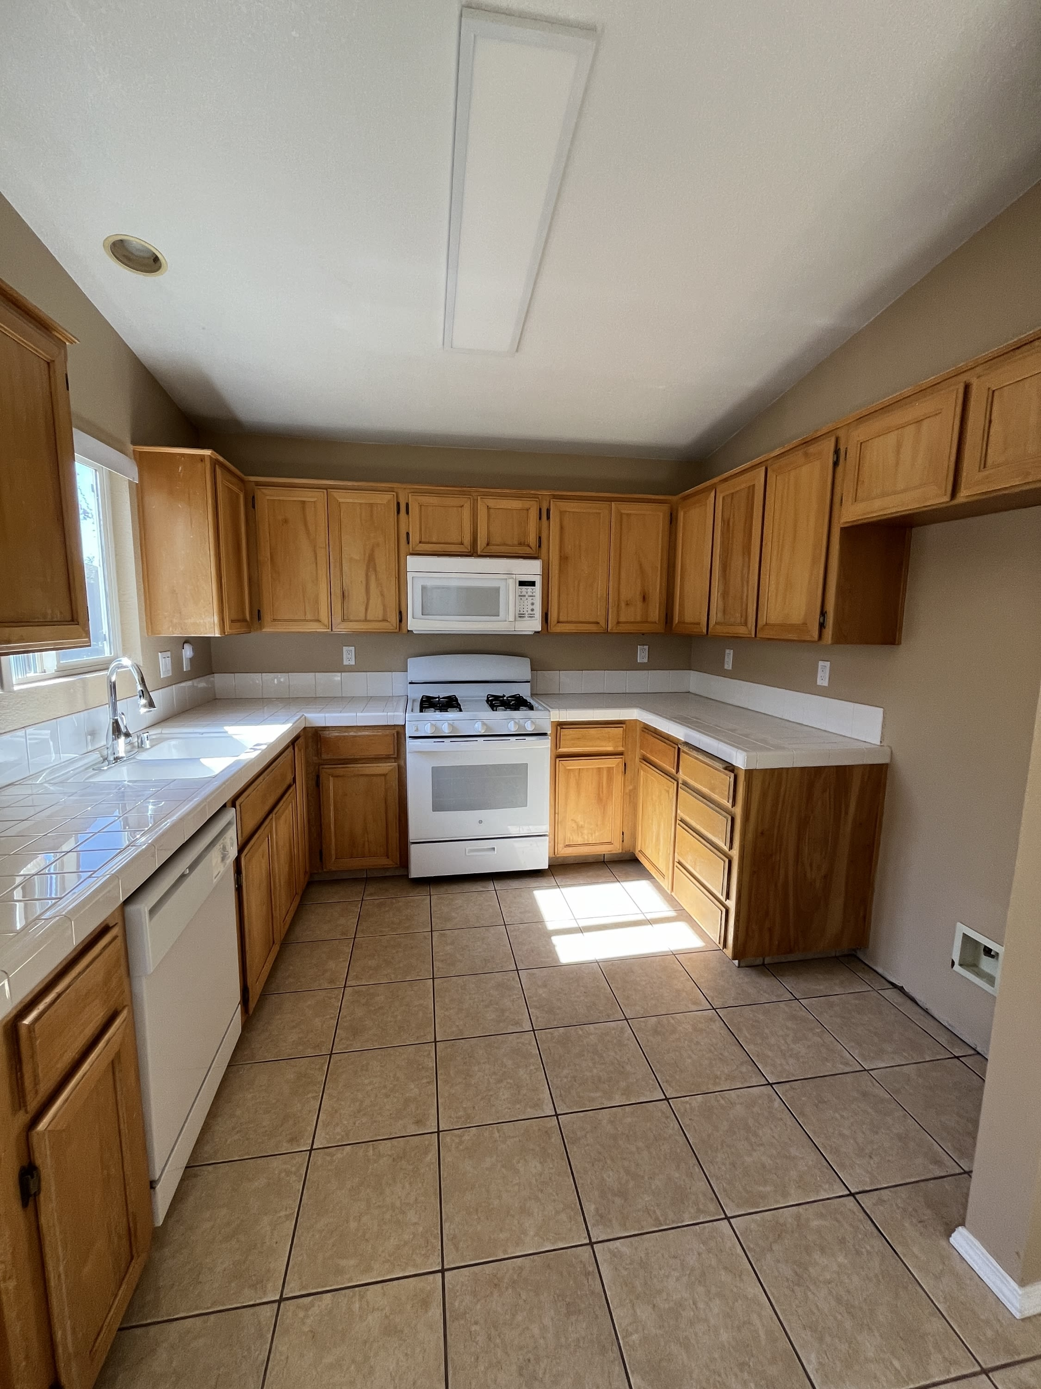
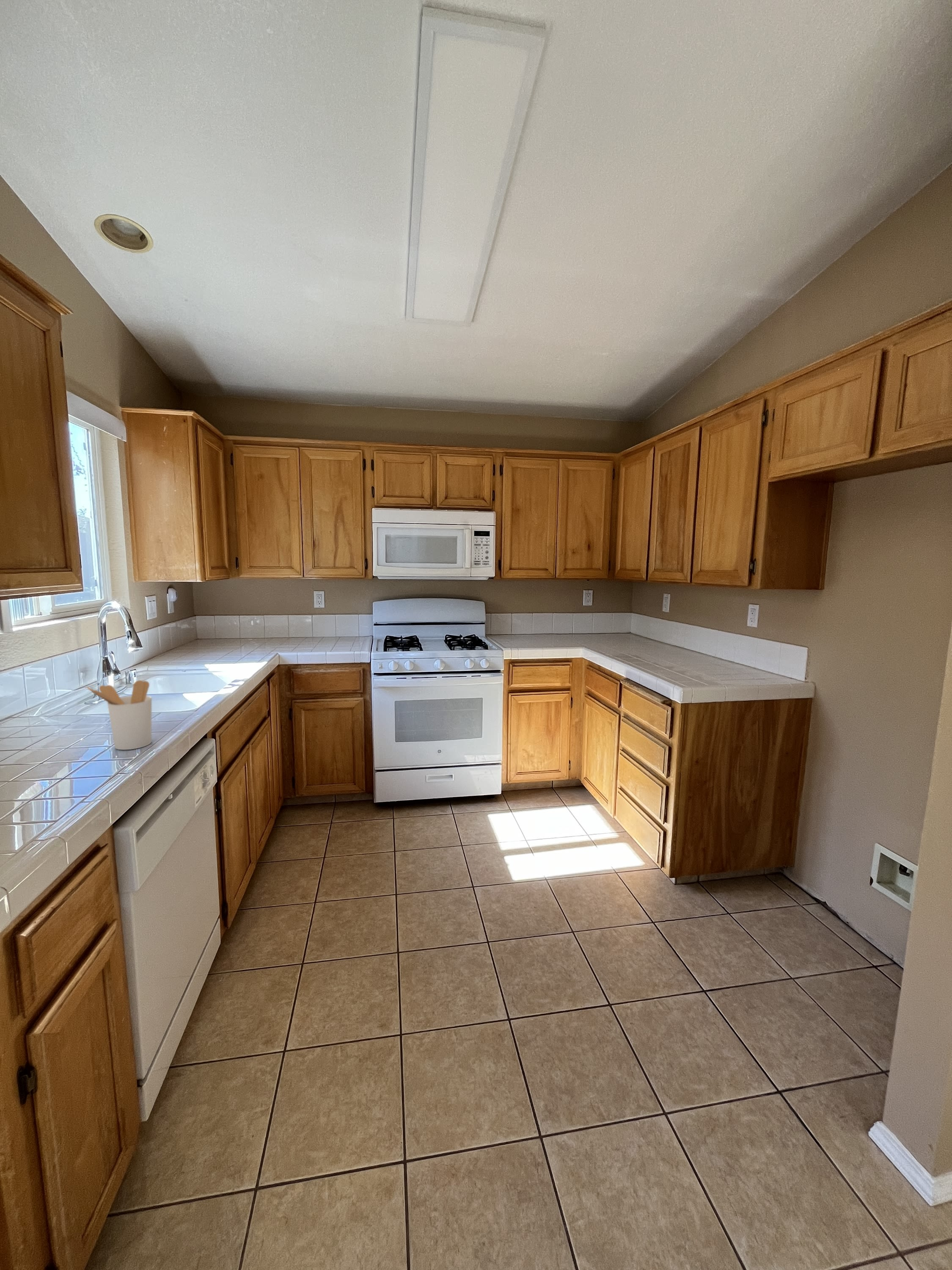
+ utensil holder [86,680,152,751]
